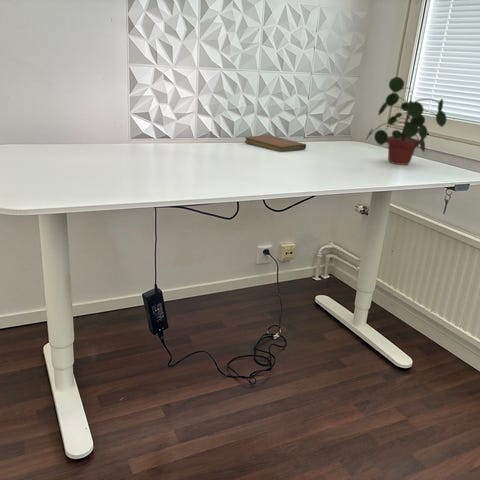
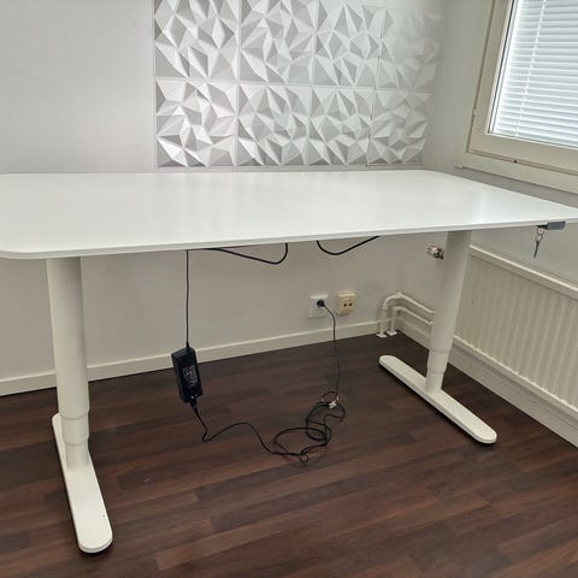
- potted plant [365,76,448,166]
- notebook [244,134,307,153]
